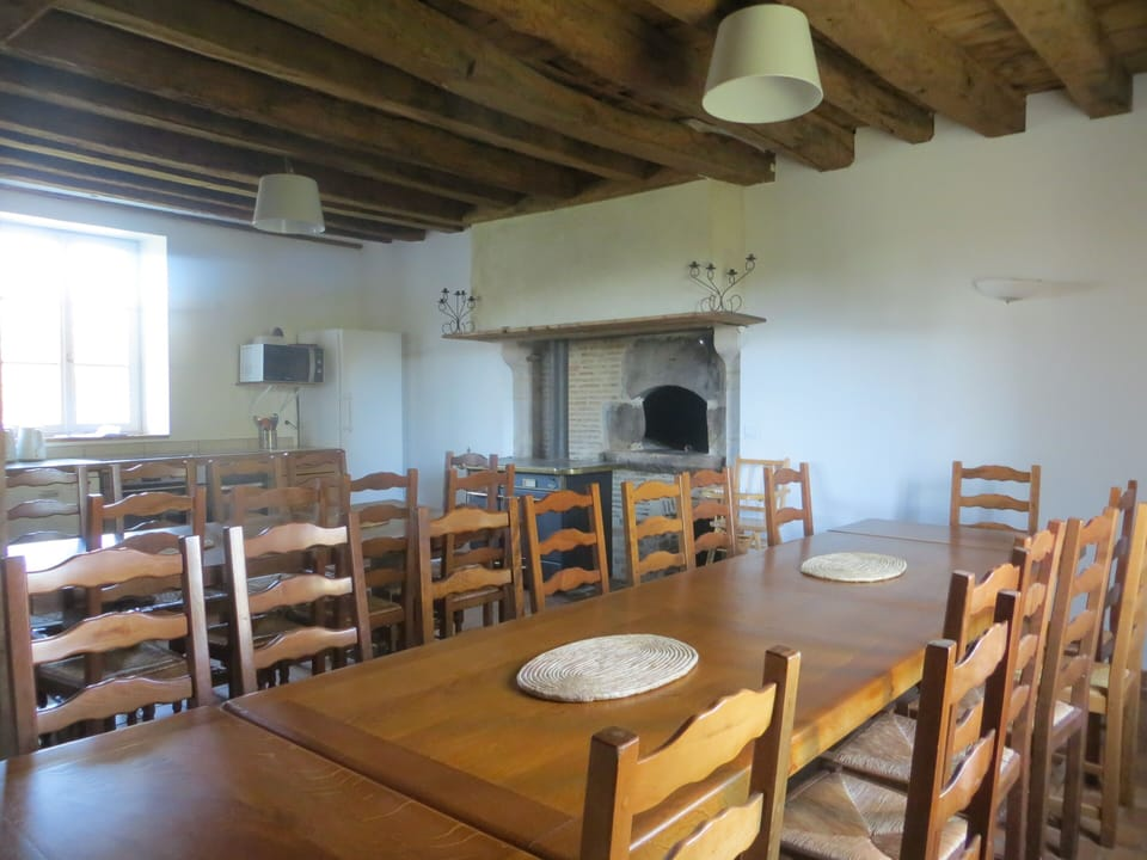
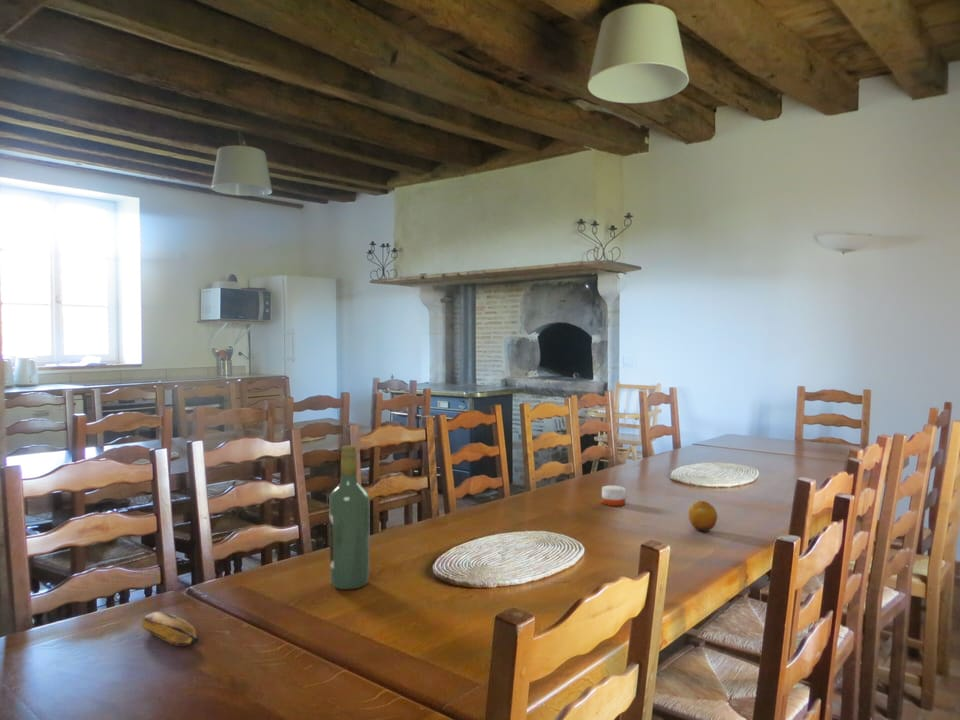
+ fruit [688,500,718,533]
+ banana [141,611,199,647]
+ wine bottle [328,444,371,590]
+ candle [601,485,626,507]
